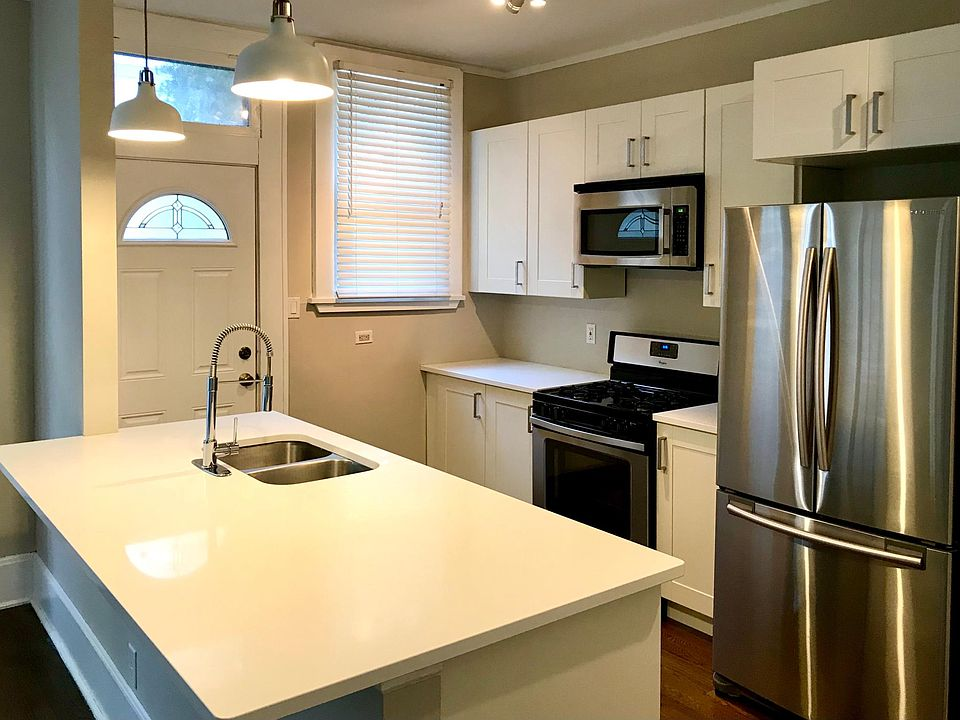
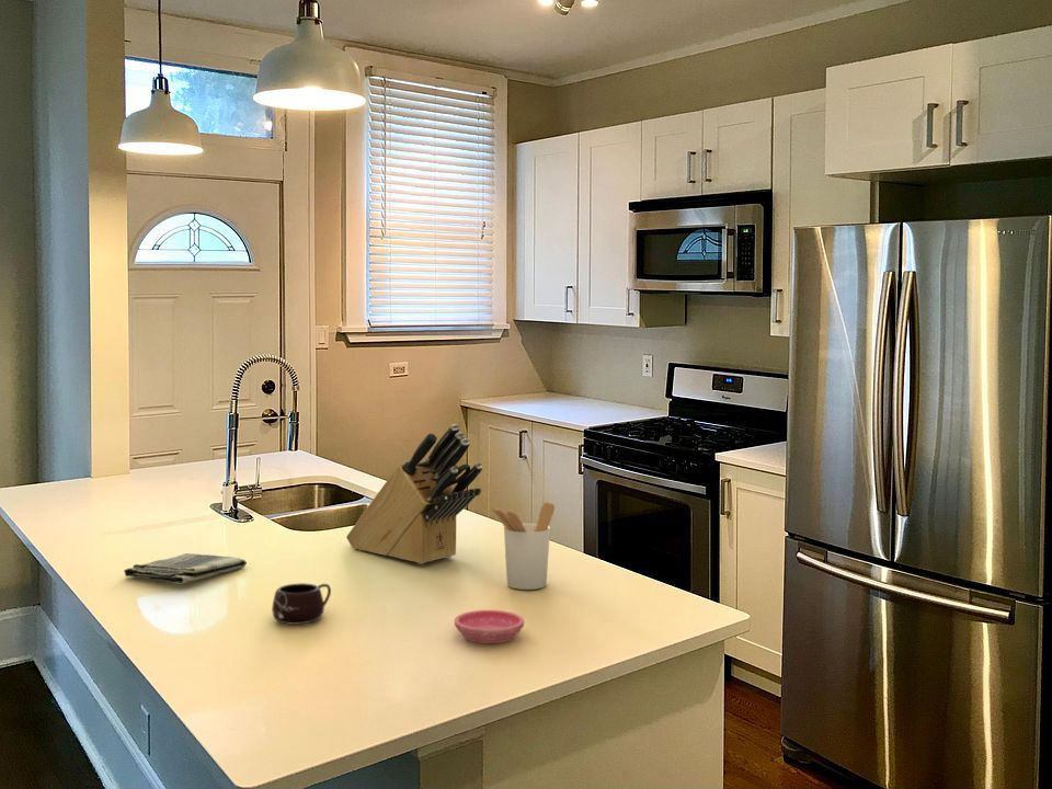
+ mug [271,582,332,626]
+ knife block [345,423,483,565]
+ dish towel [123,552,248,585]
+ saucer [454,609,525,644]
+ utensil holder [491,501,556,591]
